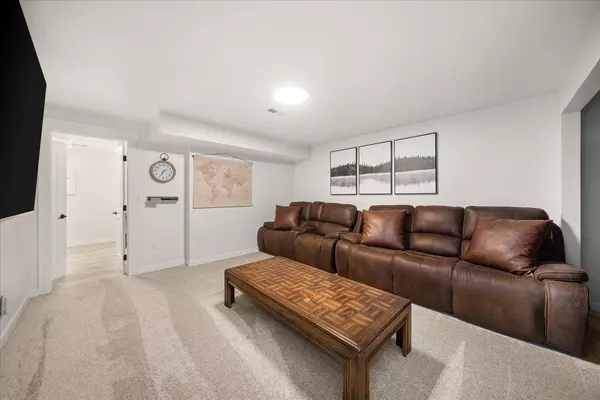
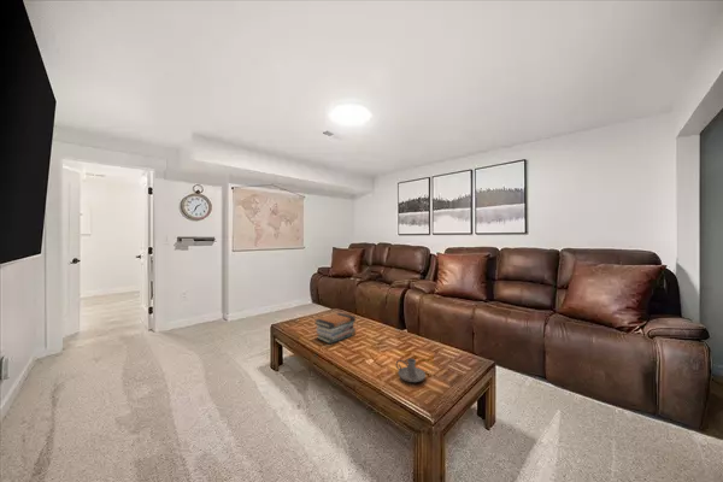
+ candle holder [395,358,427,383]
+ book stack [313,312,357,345]
